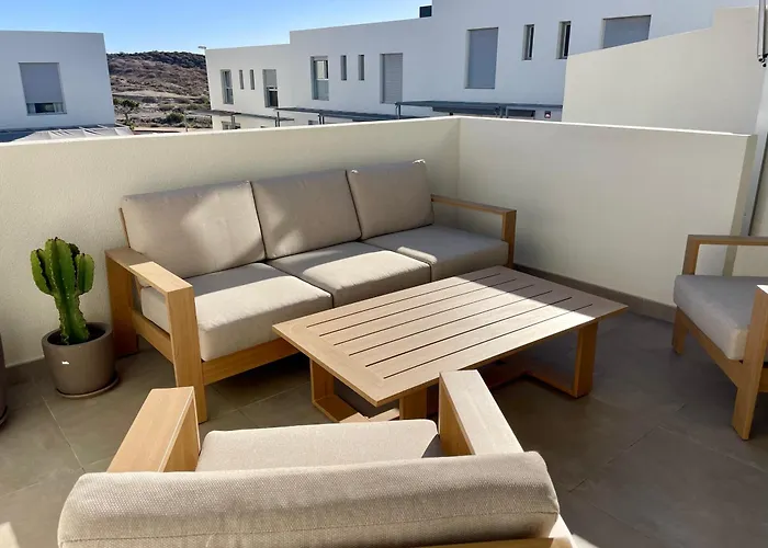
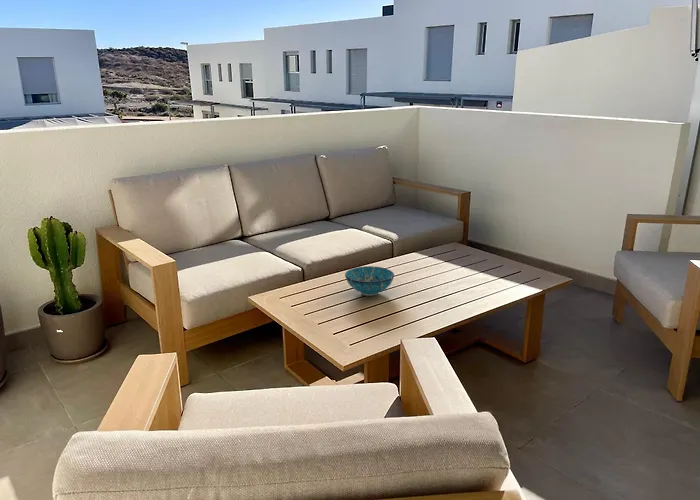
+ bowl [344,265,395,297]
